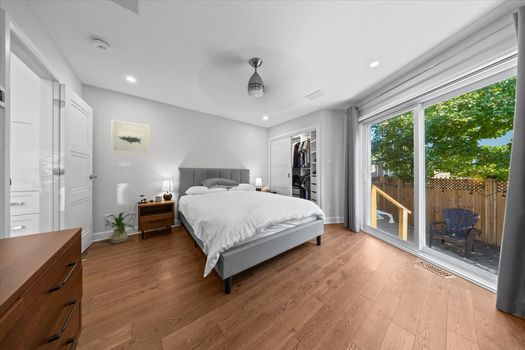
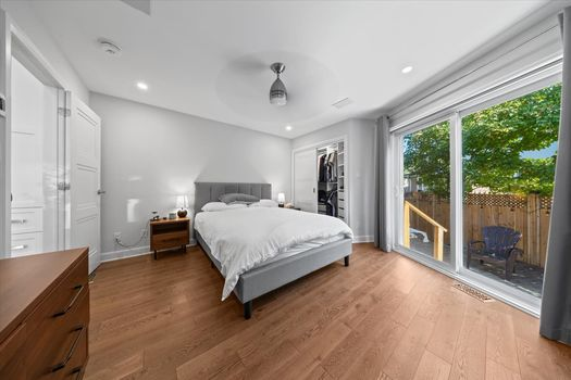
- wall art [110,119,151,155]
- house plant [103,211,136,244]
